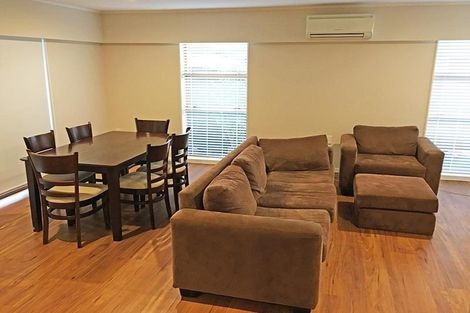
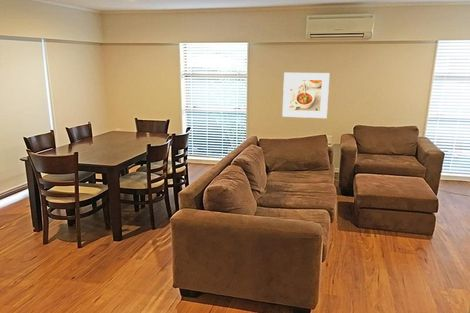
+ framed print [281,72,330,119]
